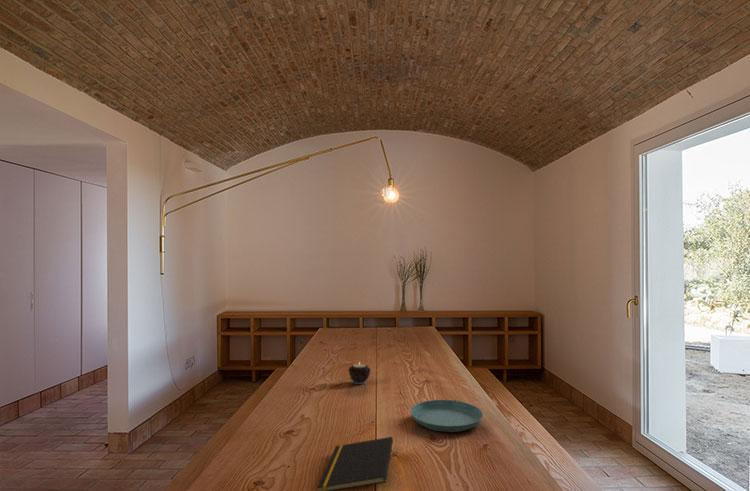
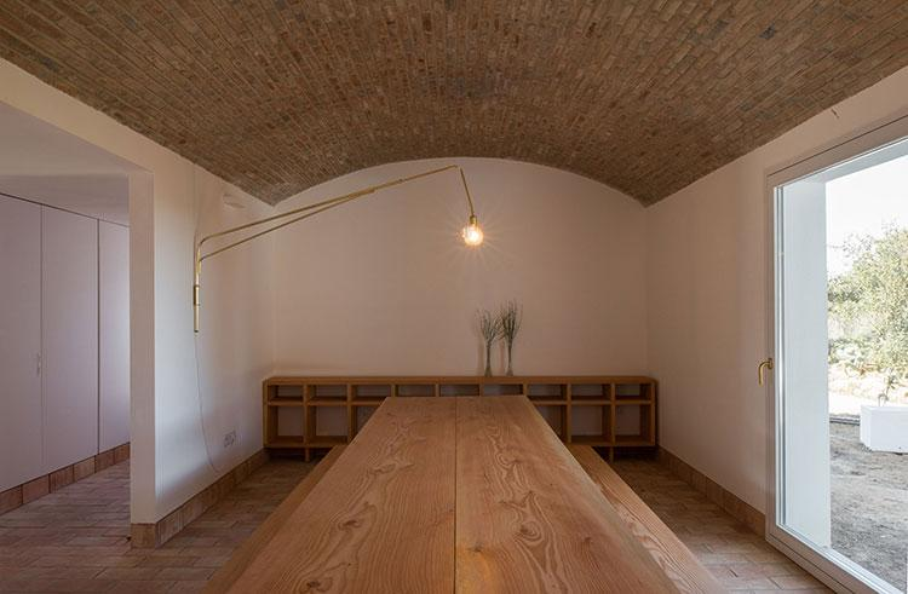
- saucer [410,399,484,433]
- notepad [316,436,394,491]
- candle [347,361,372,385]
